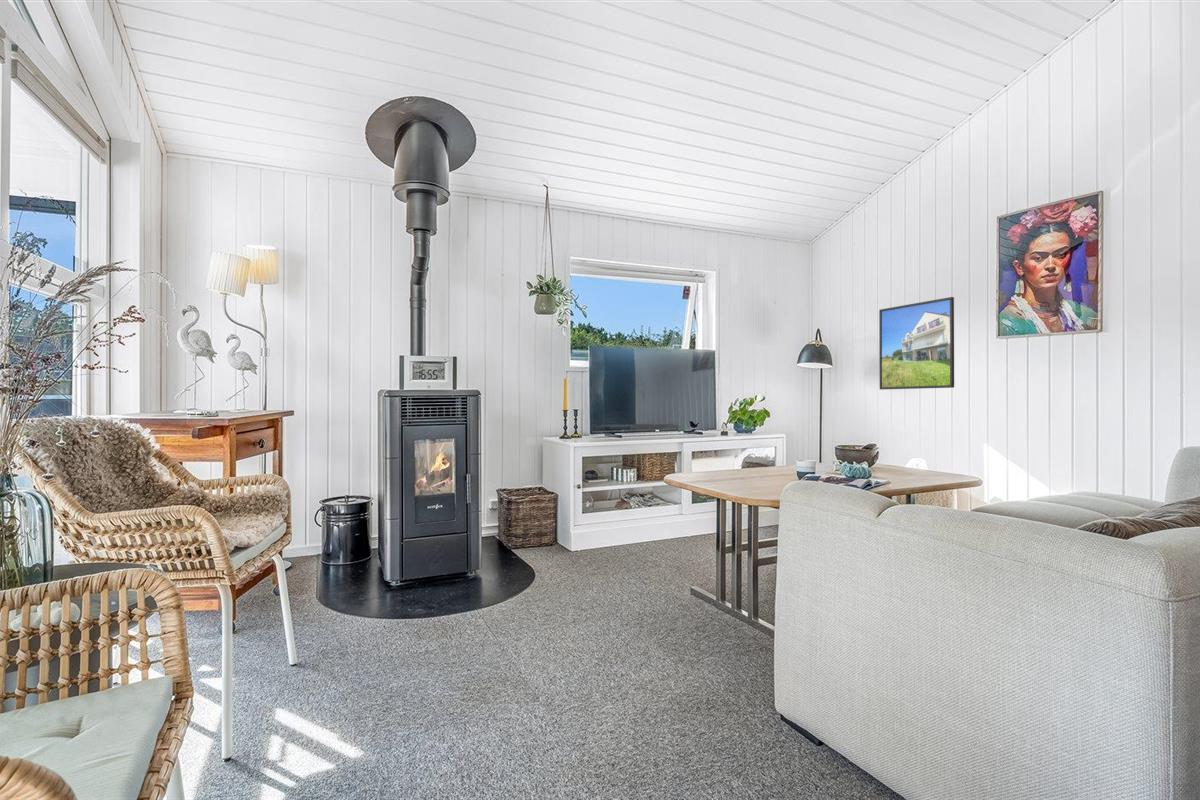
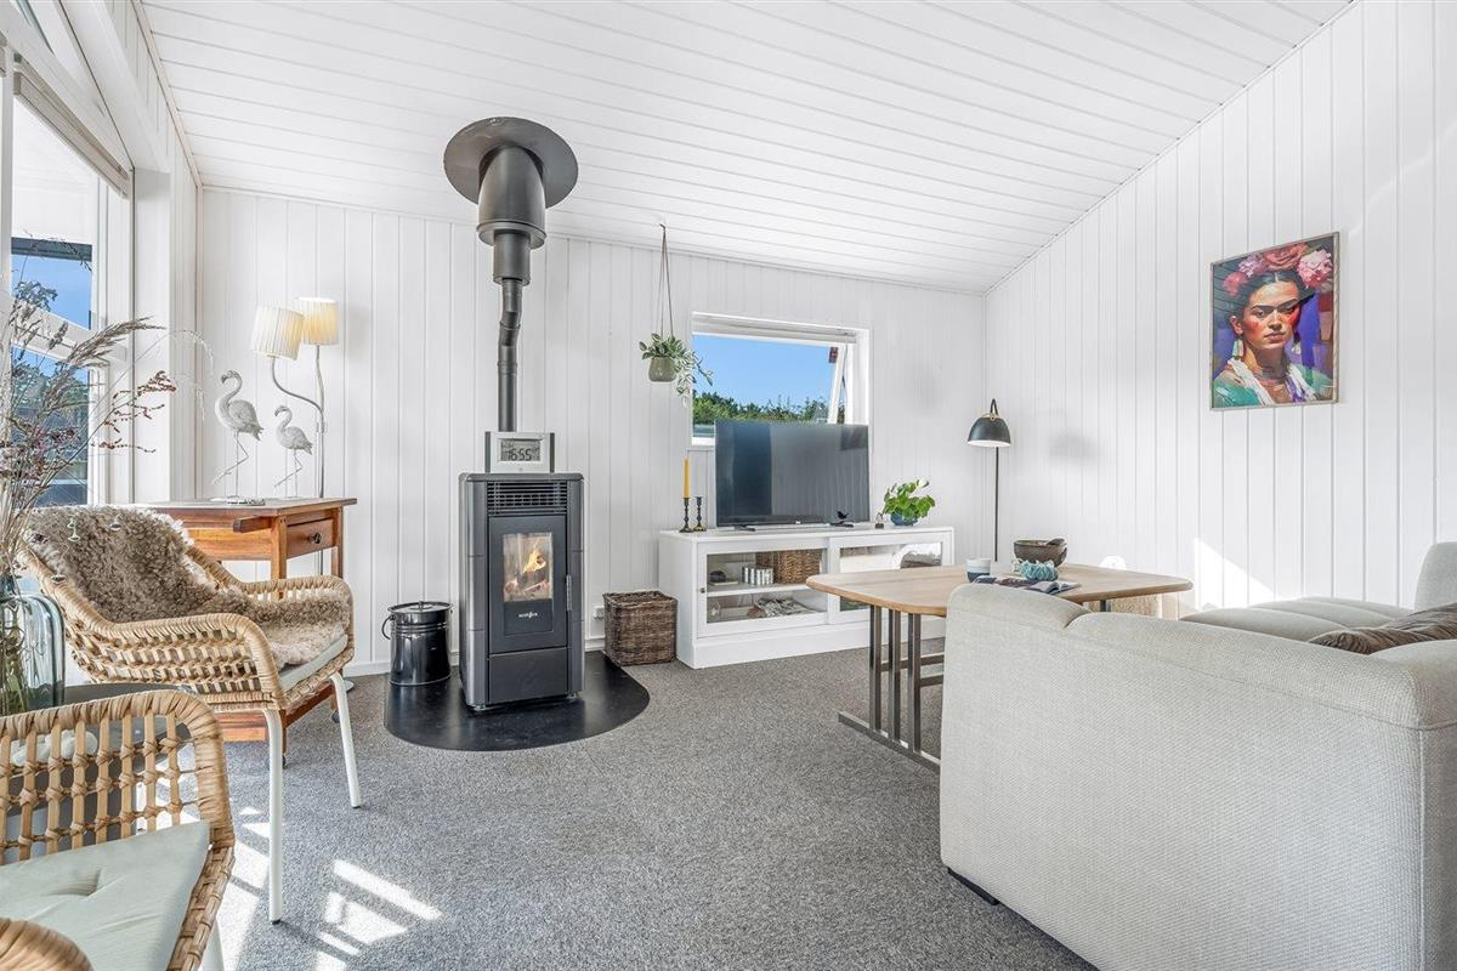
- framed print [878,296,955,390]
